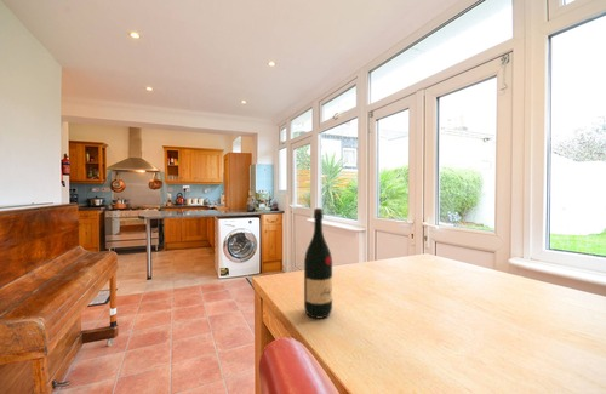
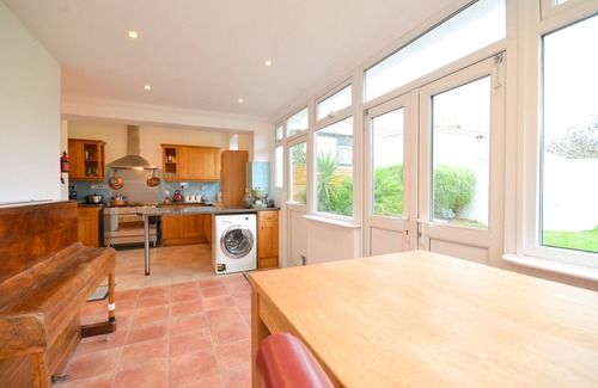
- wine bottle [303,207,333,320]
